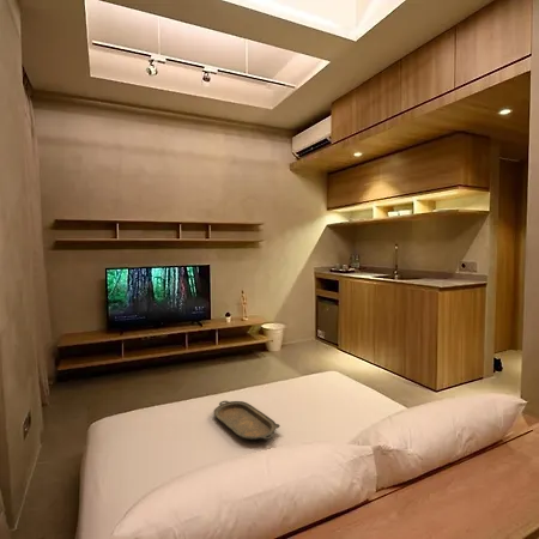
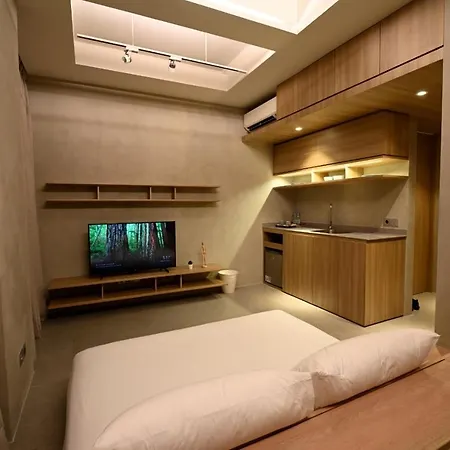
- serving tray [212,400,281,442]
